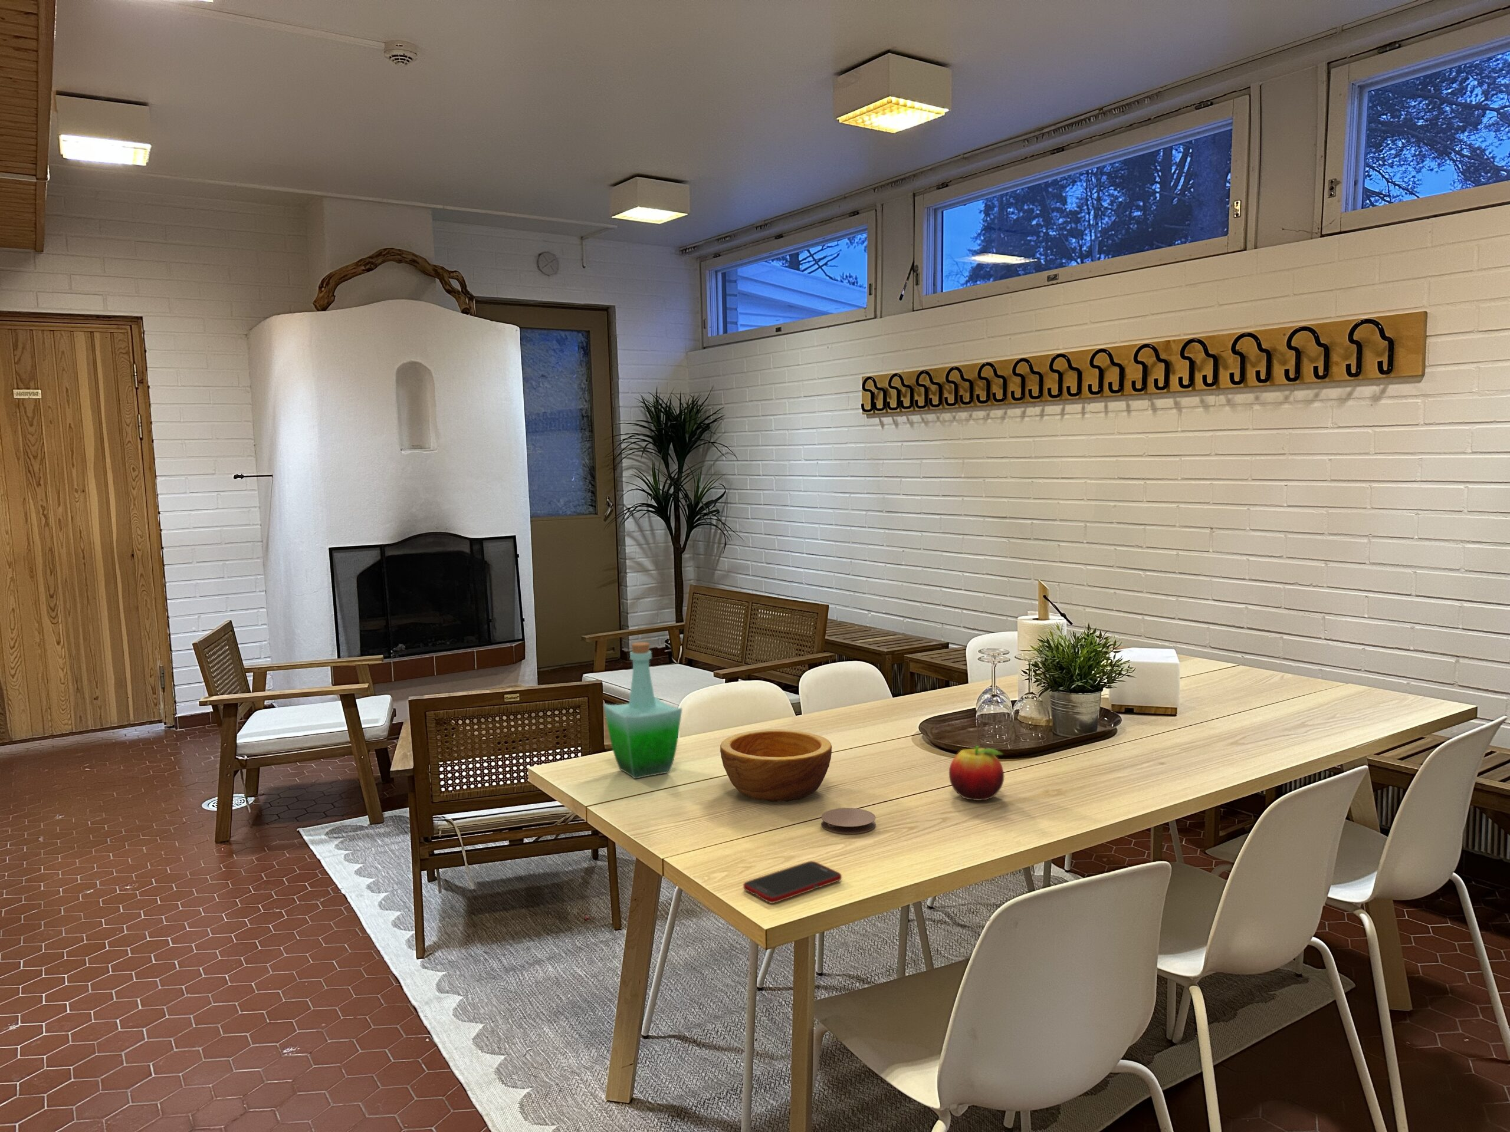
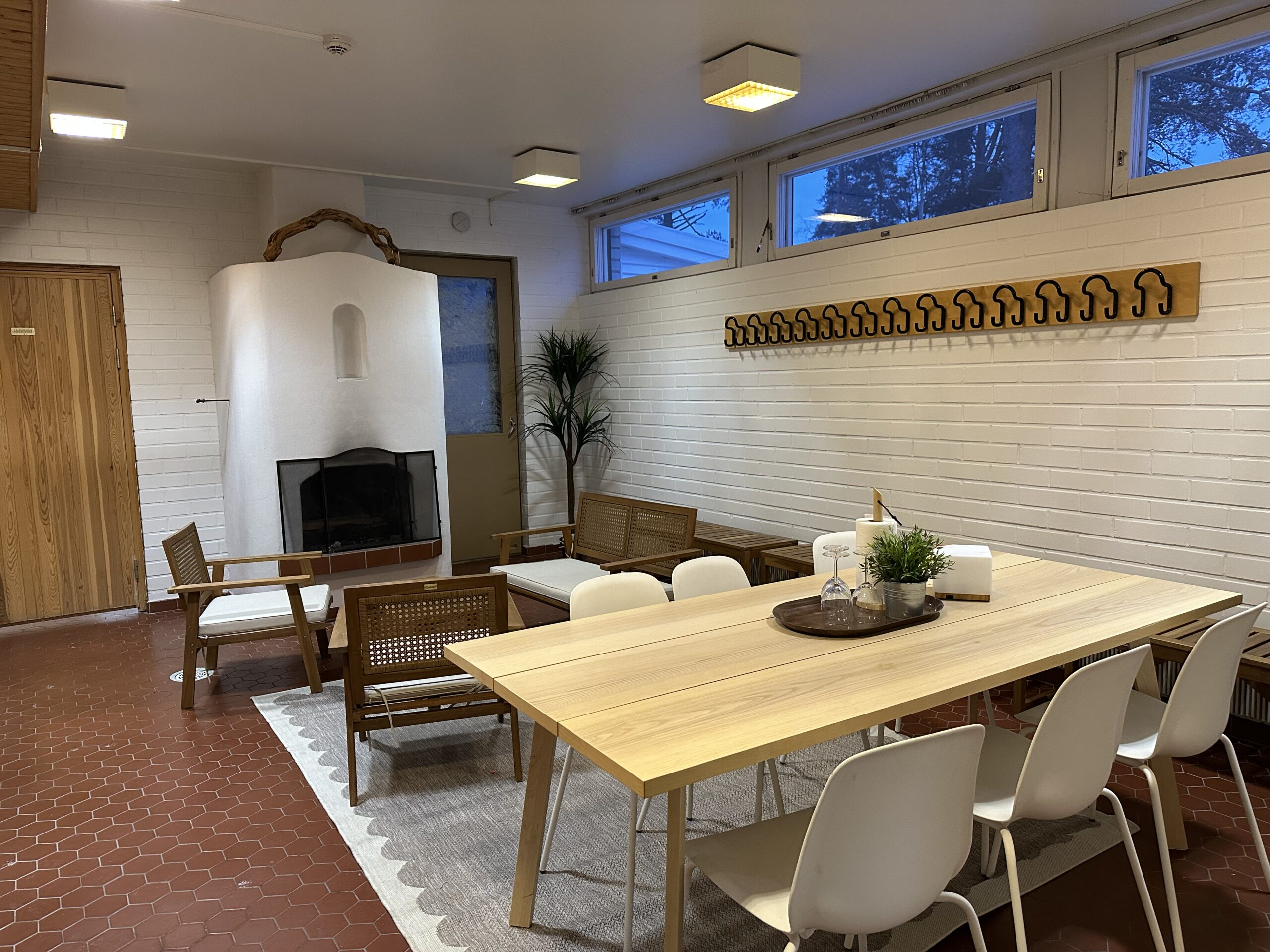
- coaster [820,807,876,835]
- bowl [719,729,832,803]
- cell phone [743,861,842,904]
- fruit [949,746,1005,801]
- bottle [603,641,682,779]
